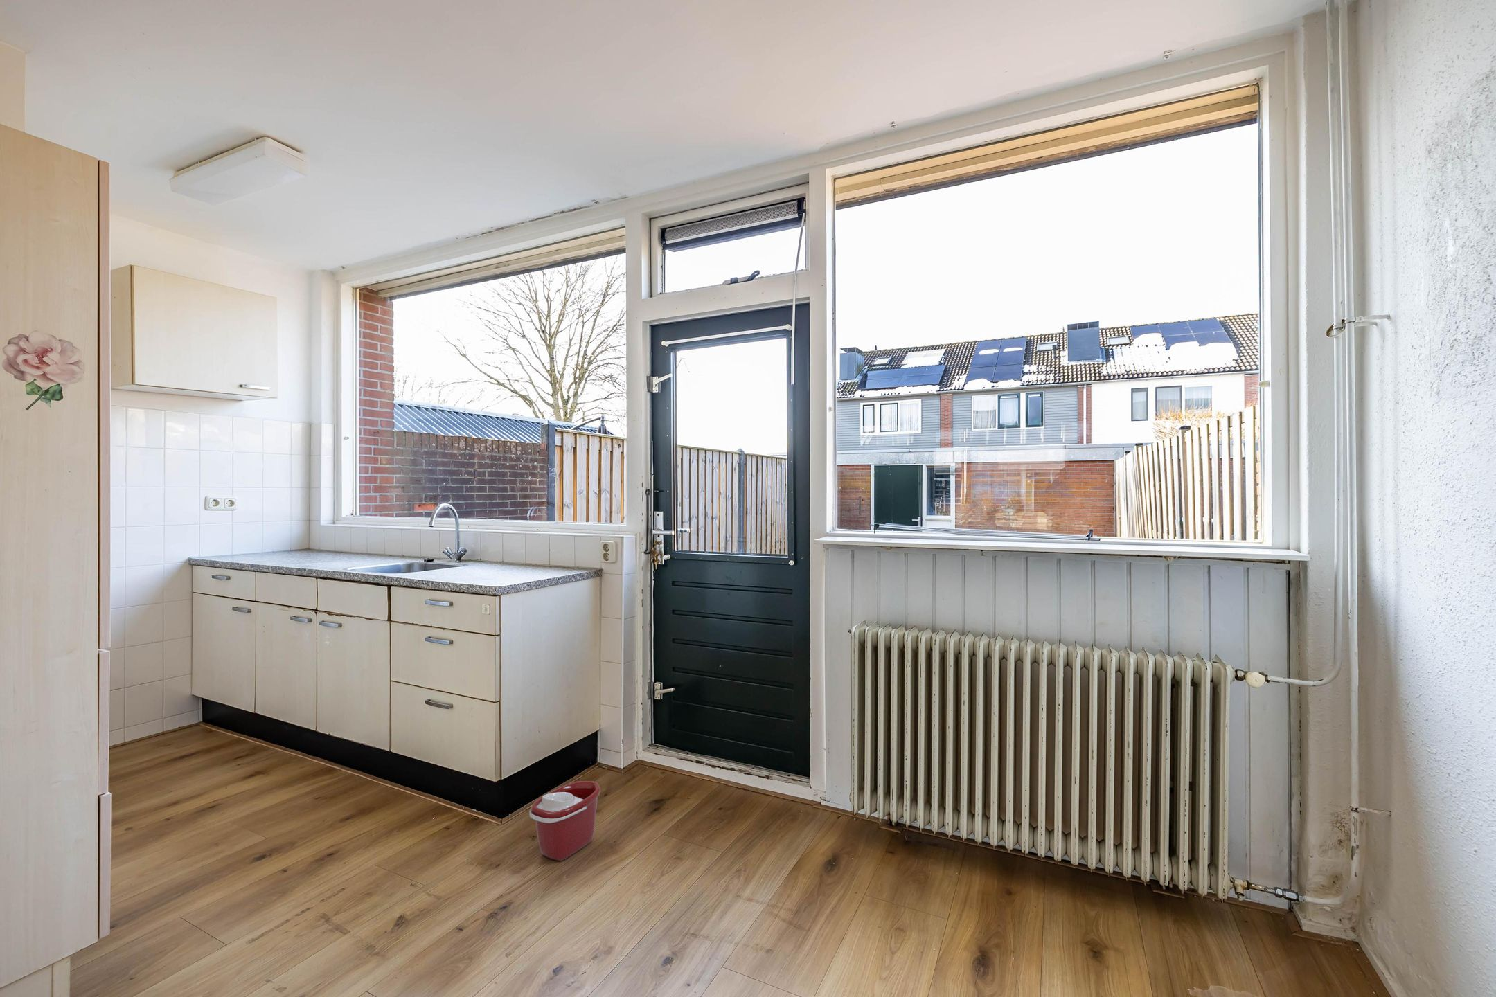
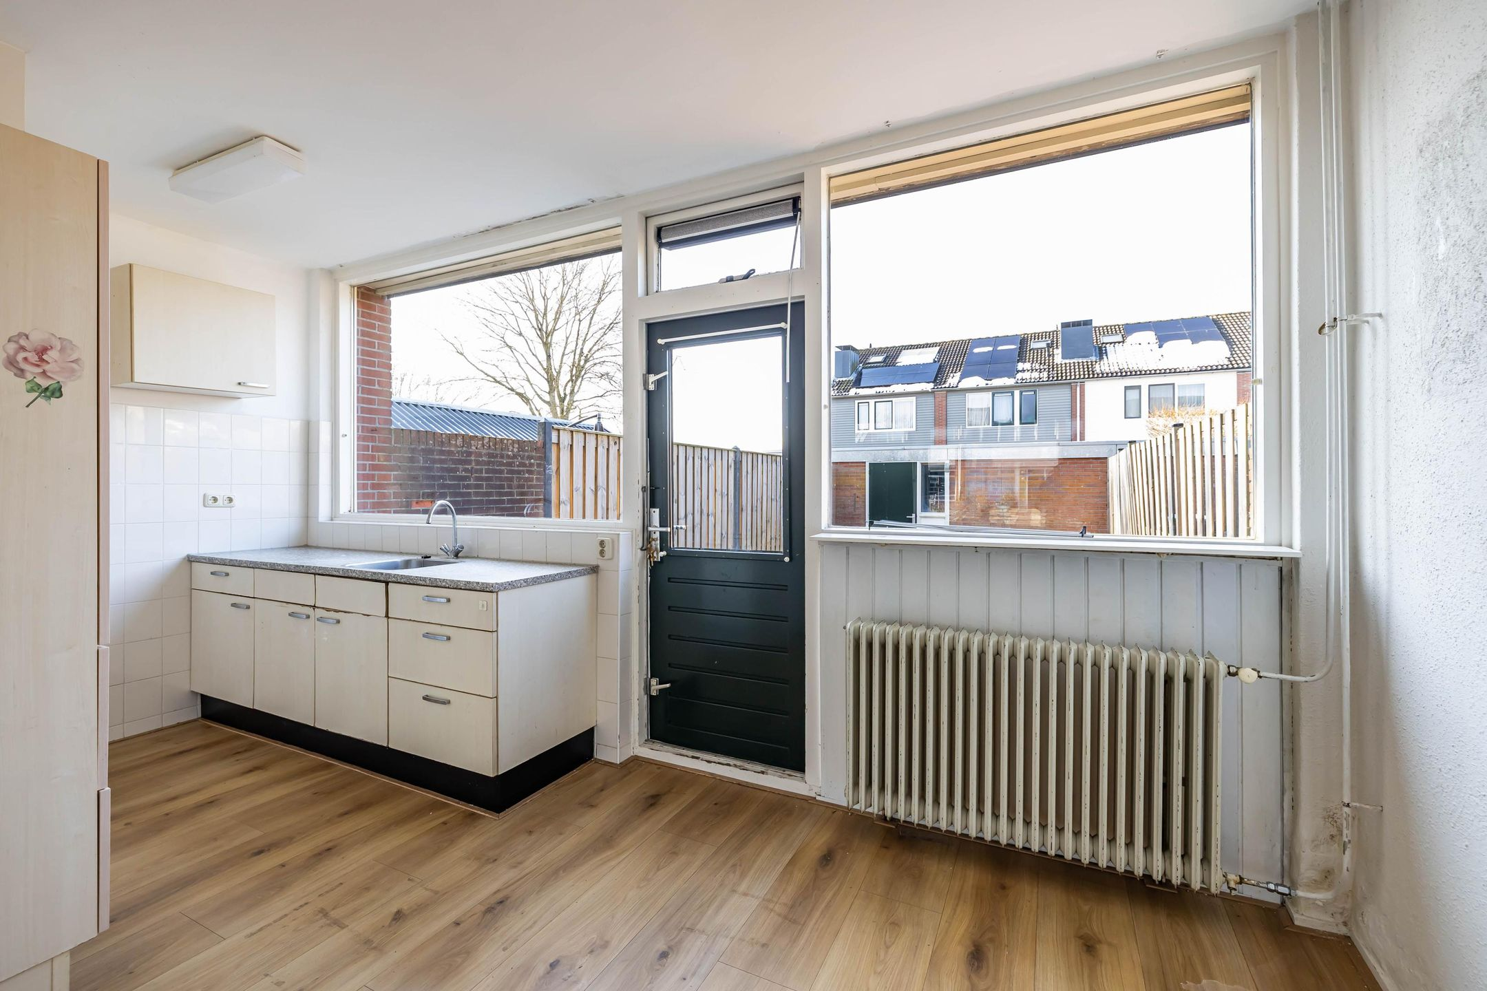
- bucket [529,780,601,861]
